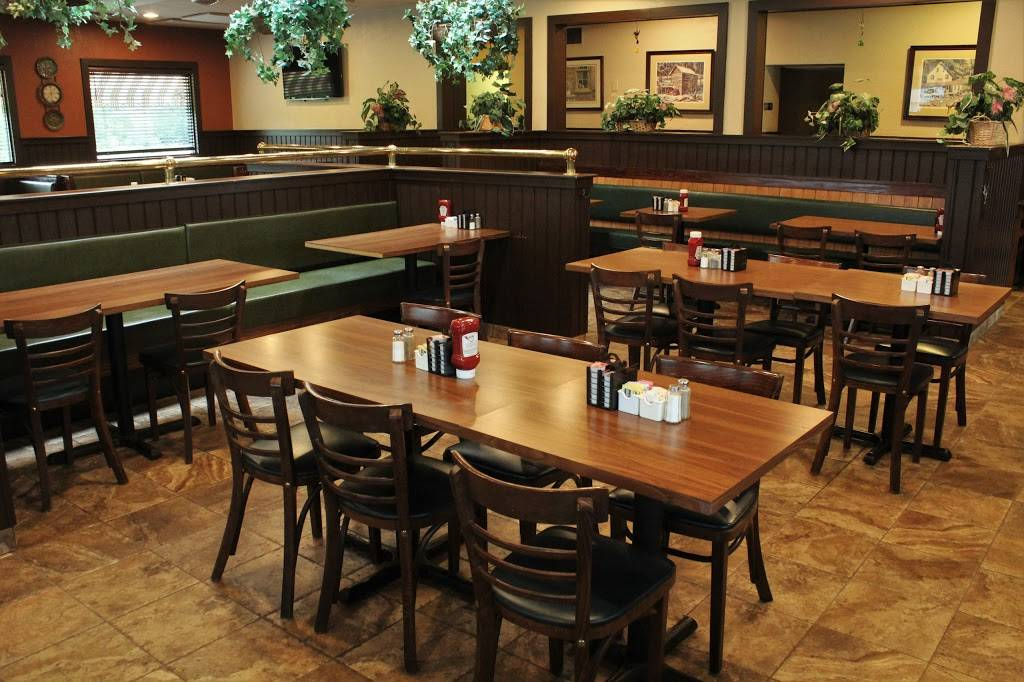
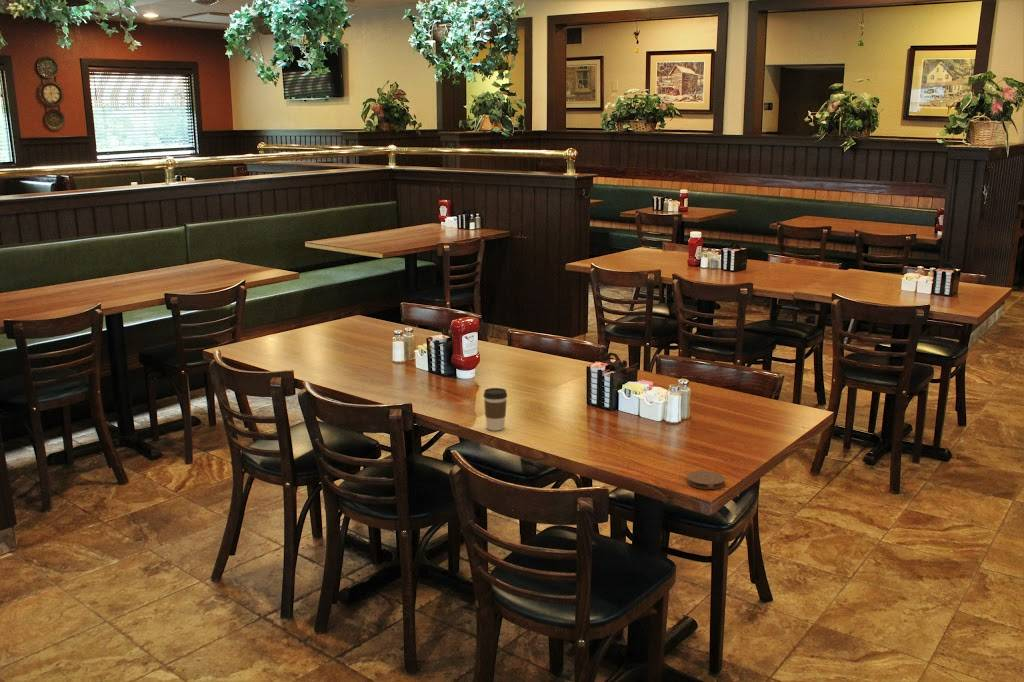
+ coaster [686,470,726,490]
+ coffee cup [483,387,508,432]
